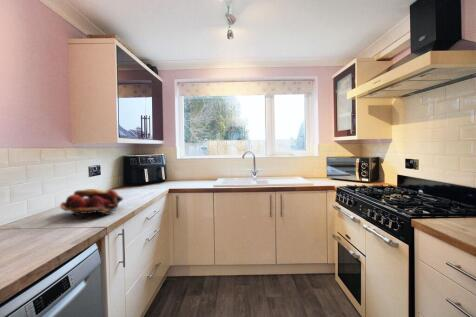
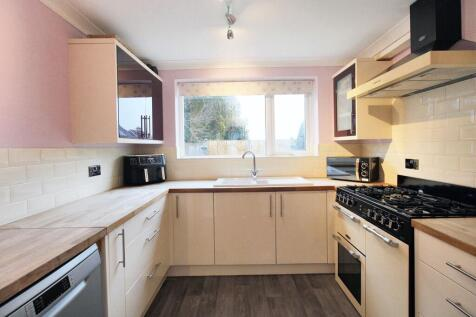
- fruit basket [59,188,124,220]
